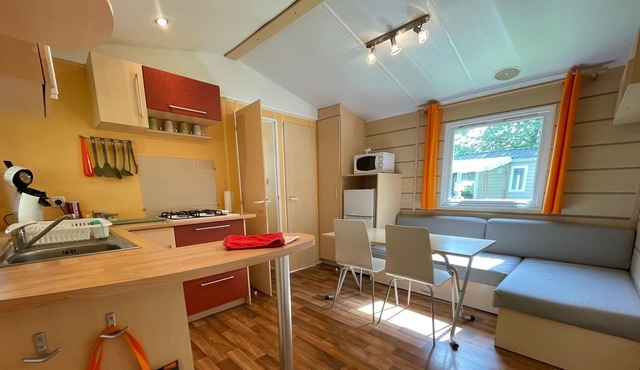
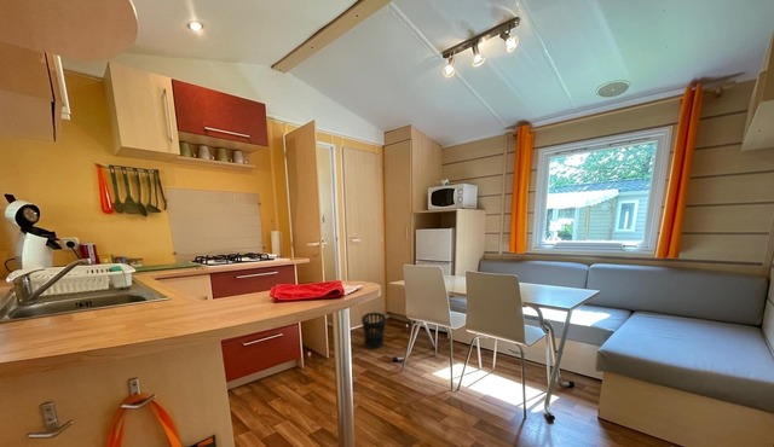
+ wastebasket [360,312,387,350]
